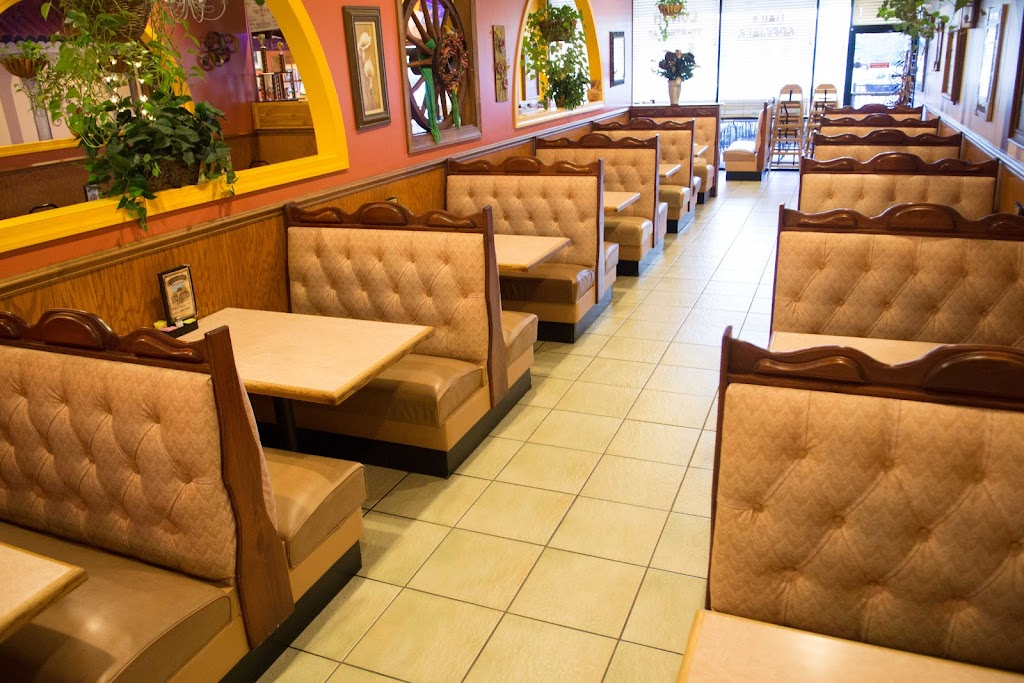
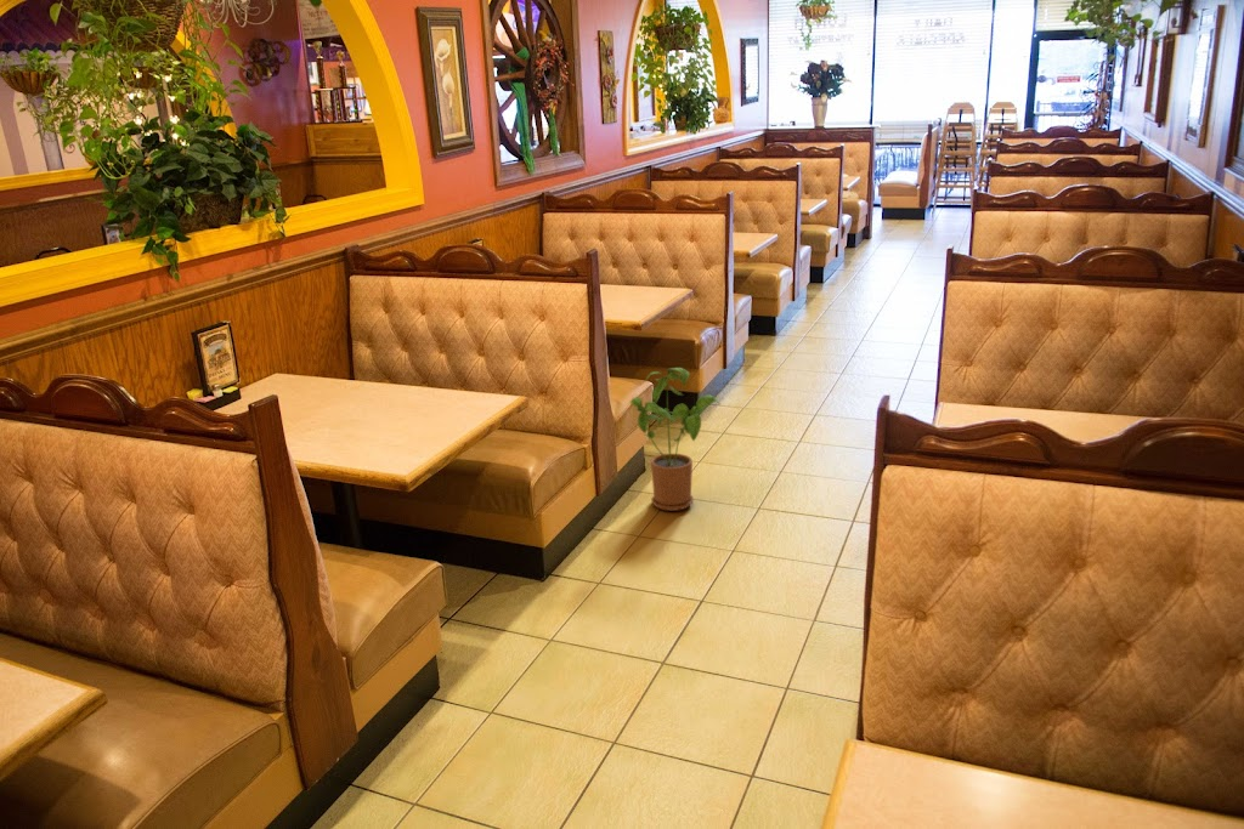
+ house plant [629,367,722,512]
